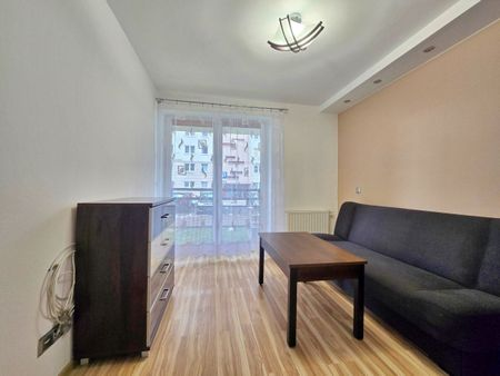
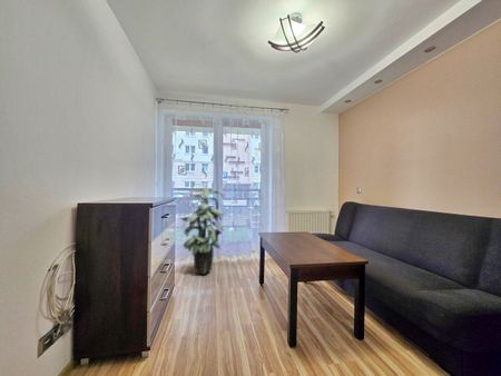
+ indoor plant [179,182,226,276]
